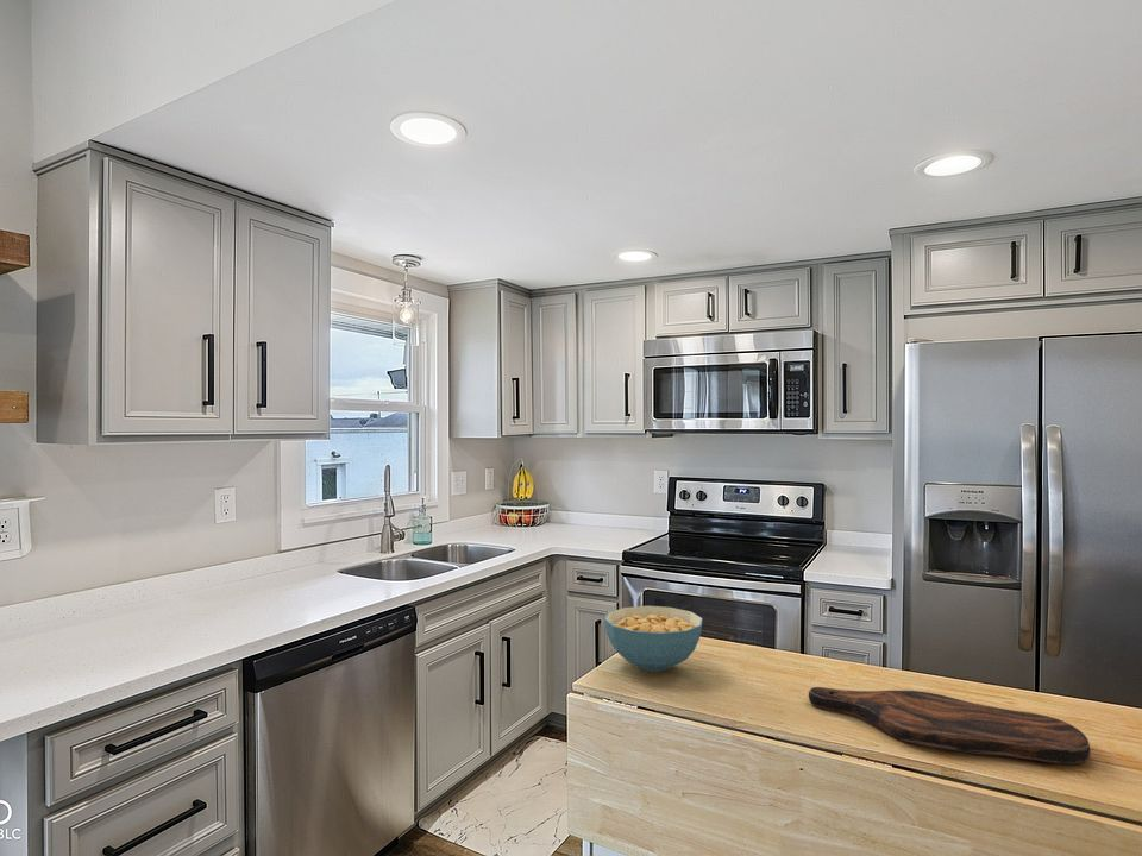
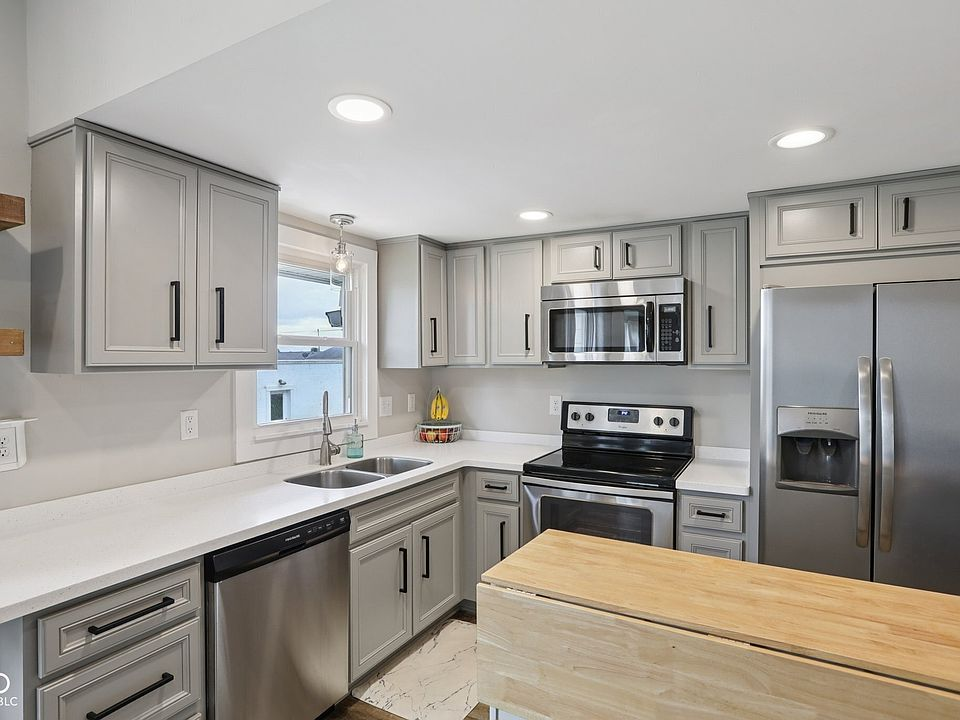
- cutting board [808,686,1091,766]
- cereal bowl [603,605,703,673]
